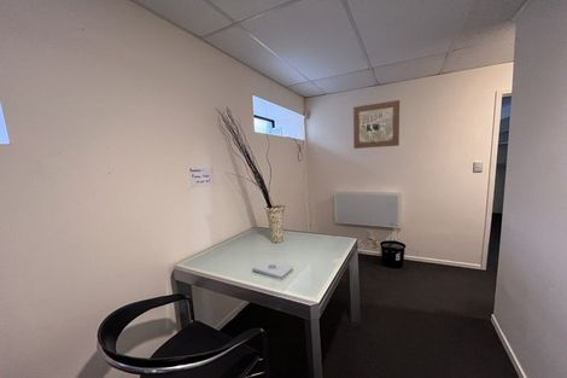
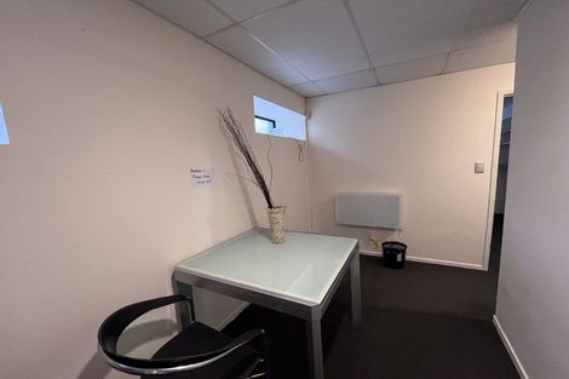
- notepad [251,258,294,281]
- wall art [352,99,401,150]
